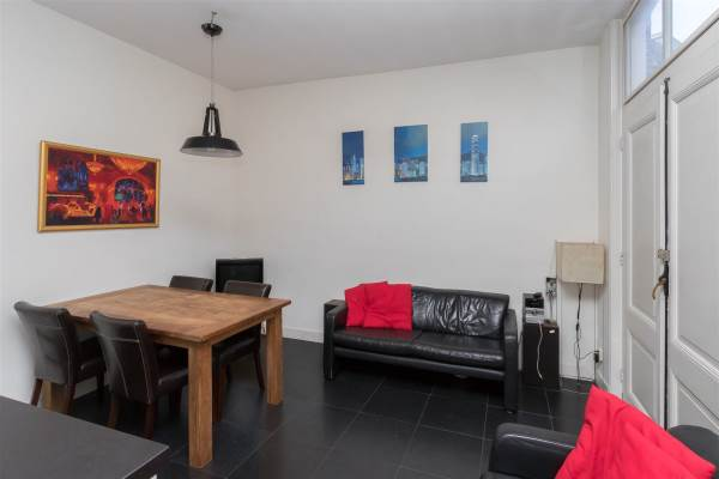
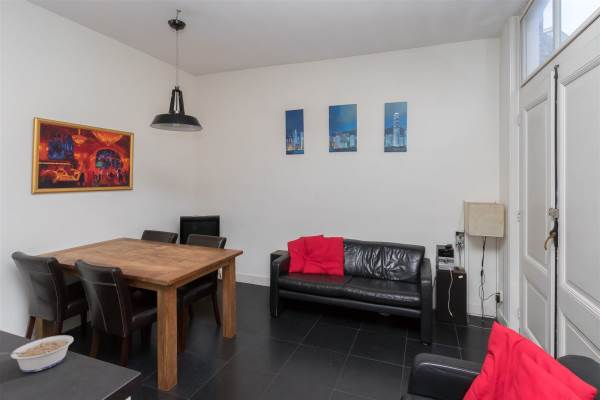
+ legume [0,334,75,373]
